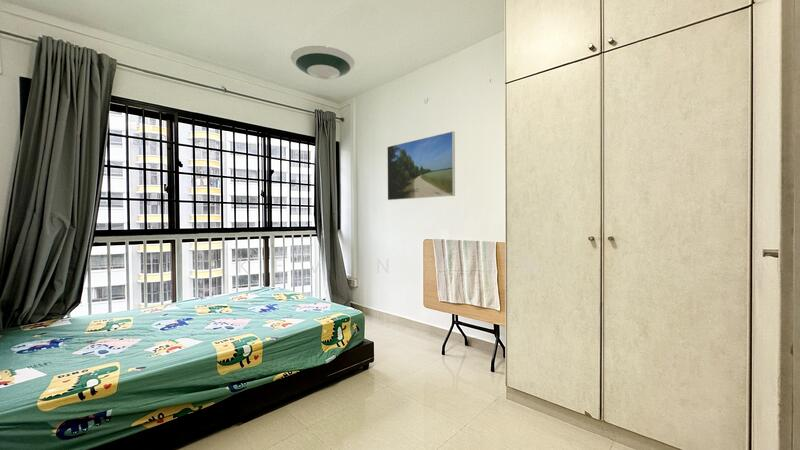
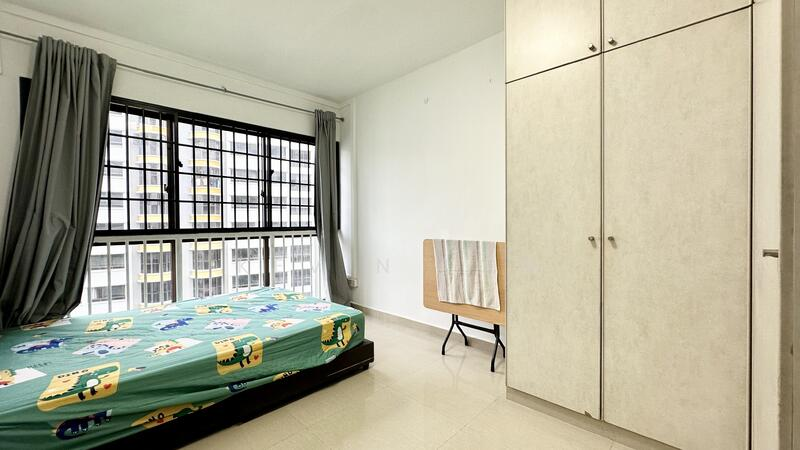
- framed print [386,130,456,201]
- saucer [290,45,356,80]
